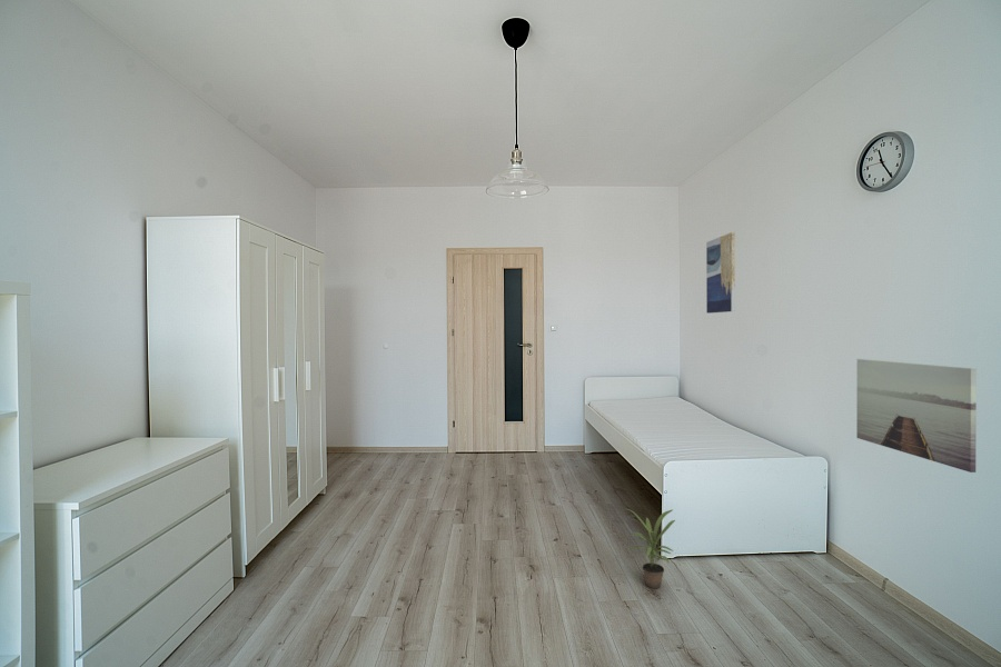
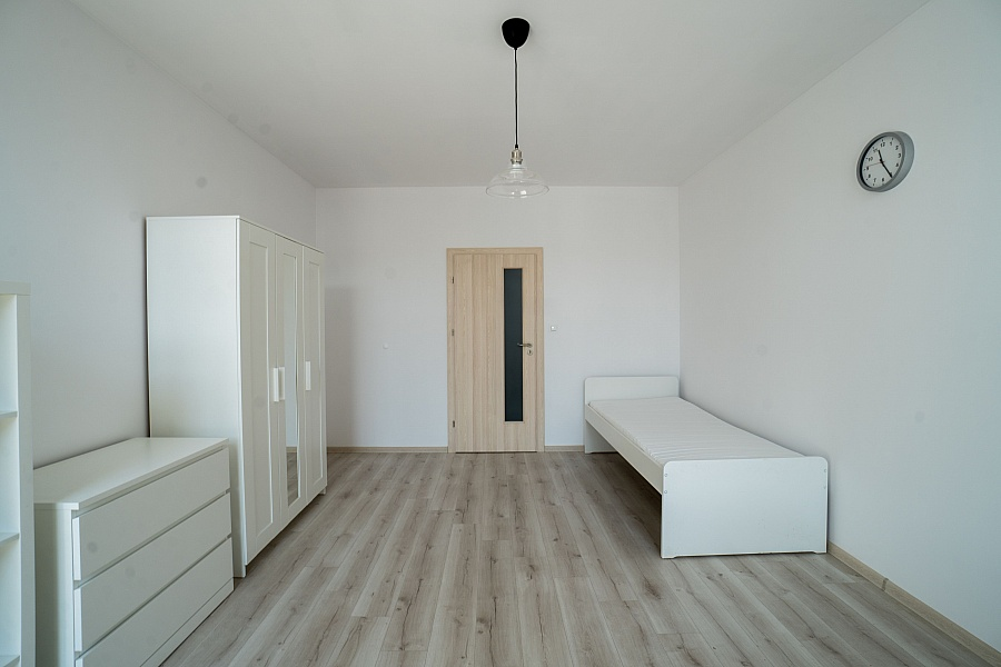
- wall art [855,358,978,474]
- potted plant [624,508,676,589]
- wall art [705,231,736,315]
